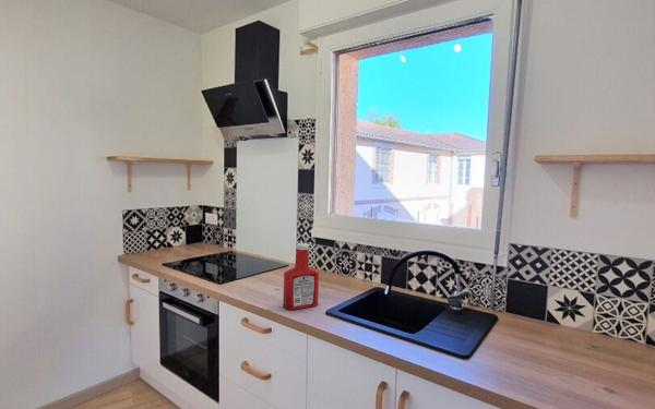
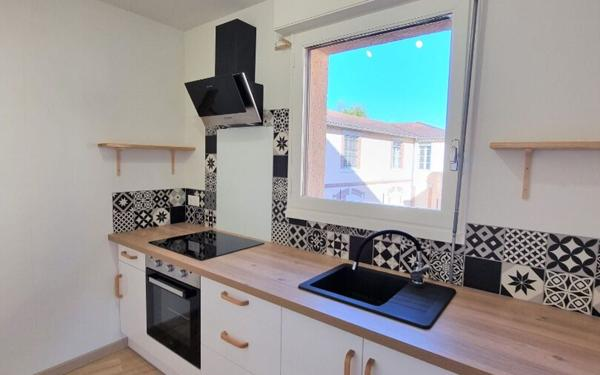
- soap bottle [282,242,320,311]
